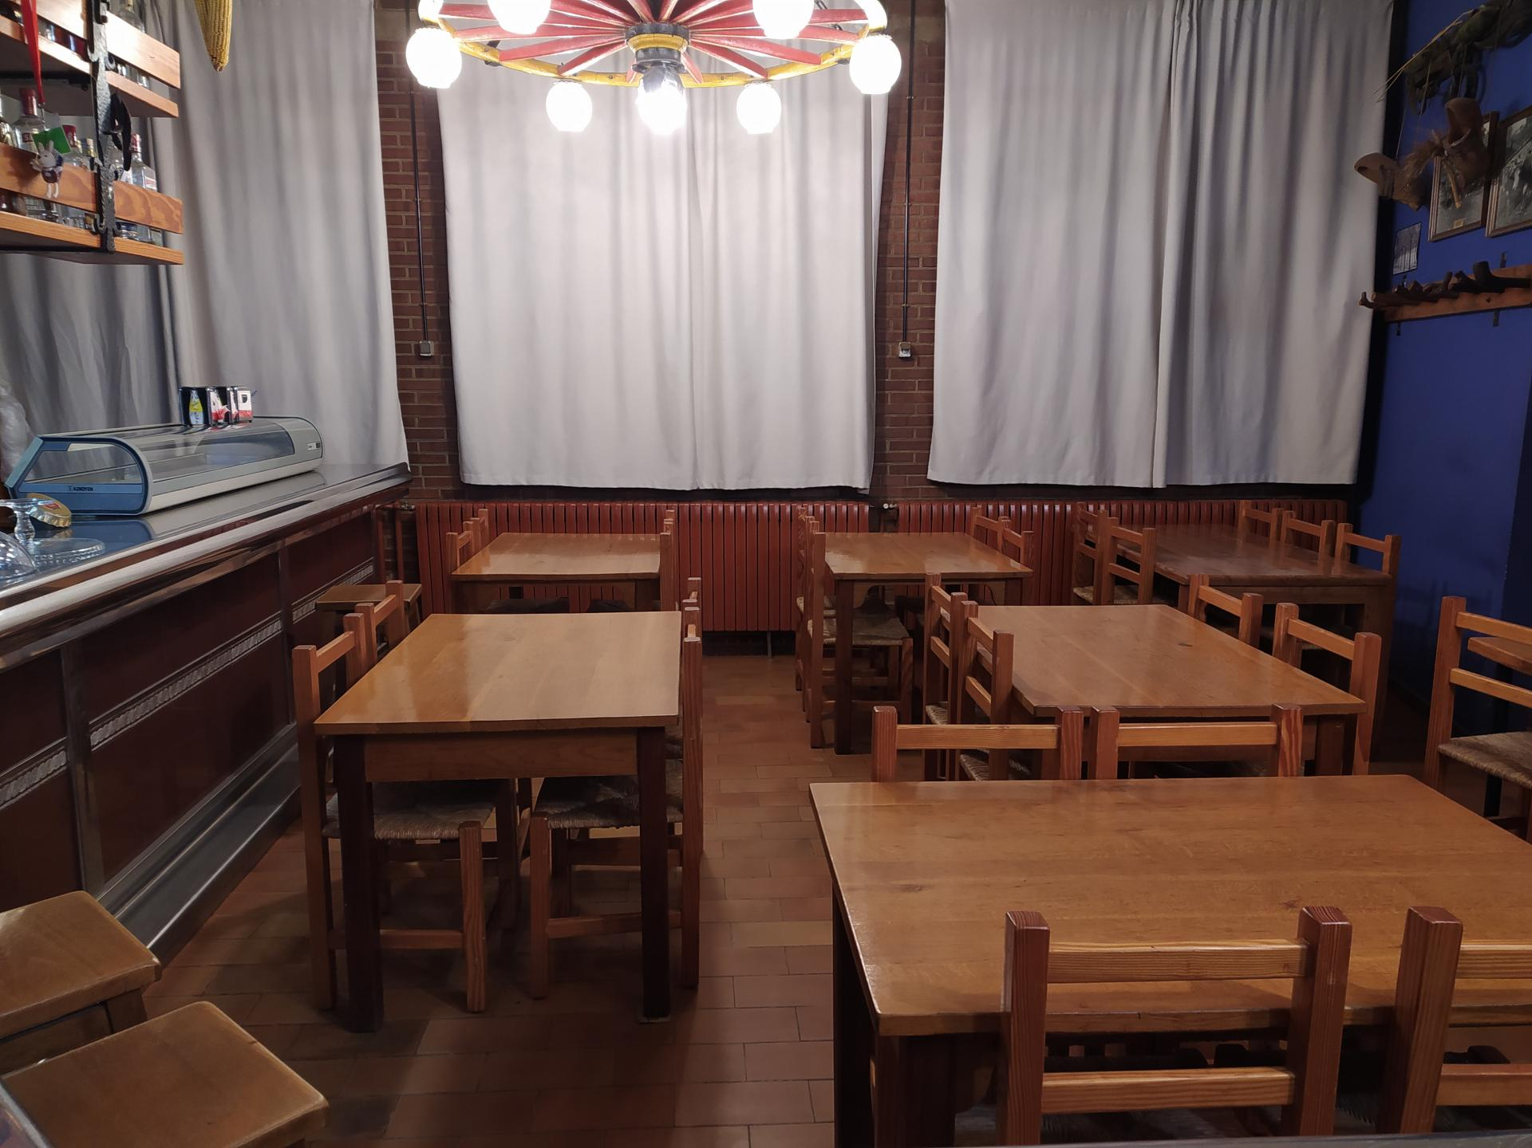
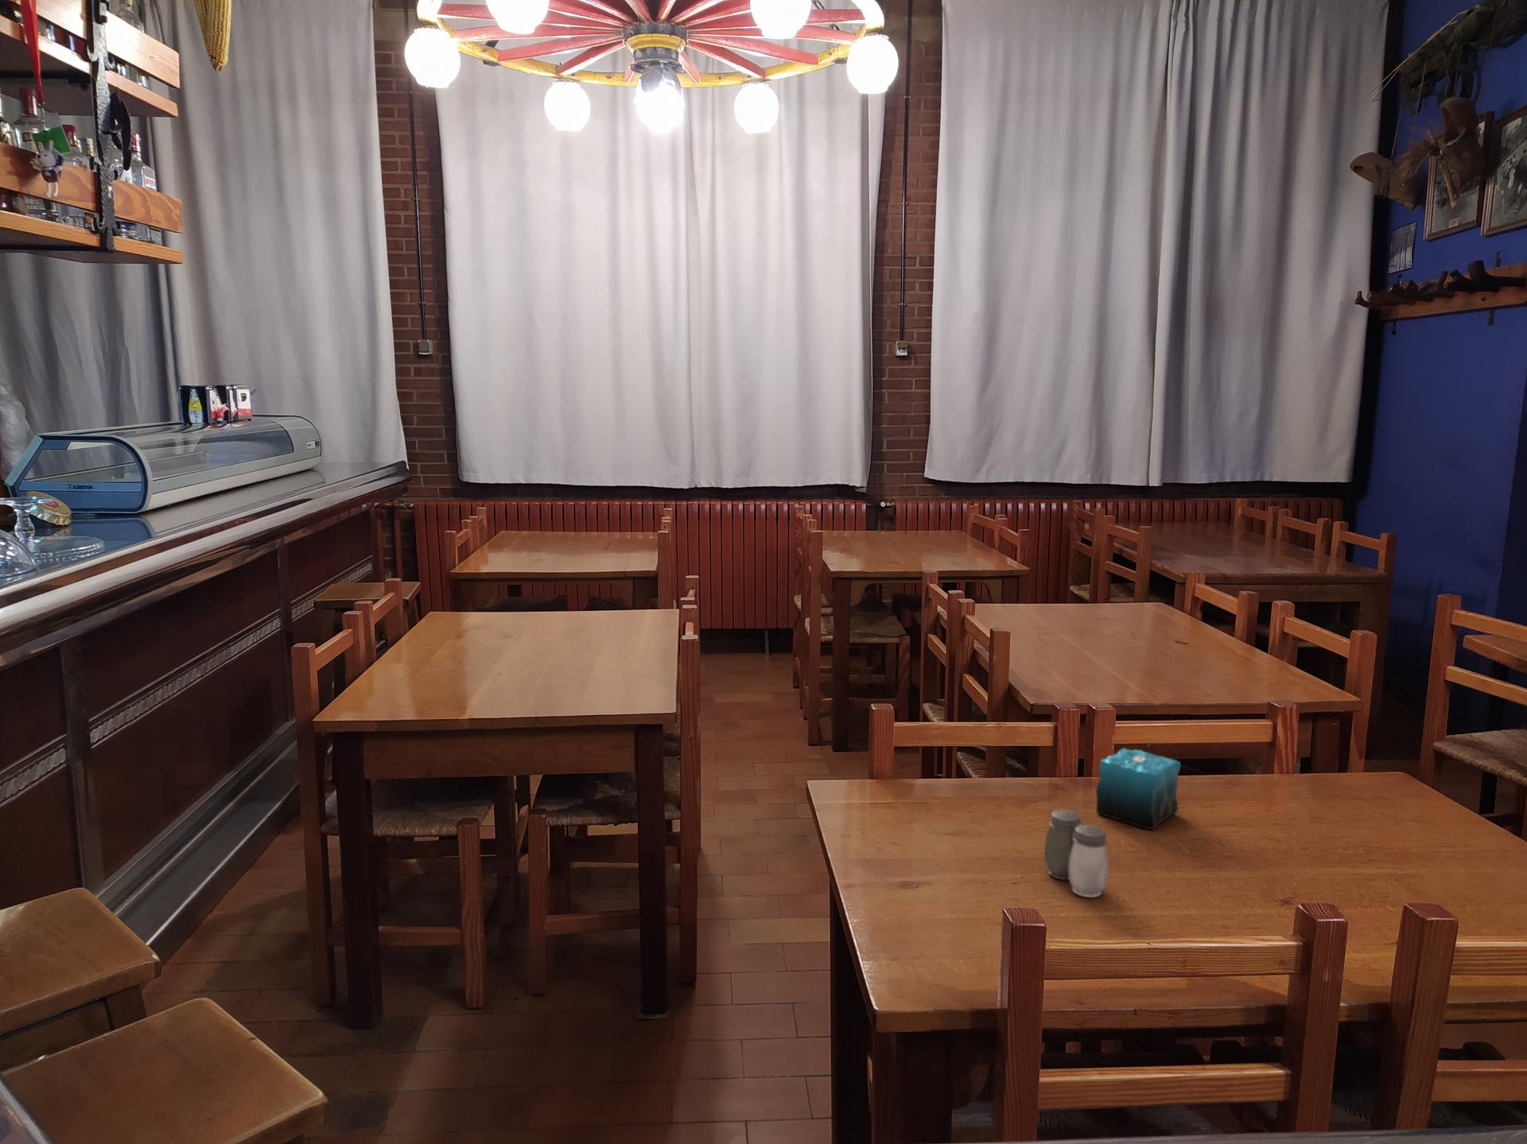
+ salt and pepper shaker [1044,809,1109,898]
+ candle [1095,735,1181,832]
